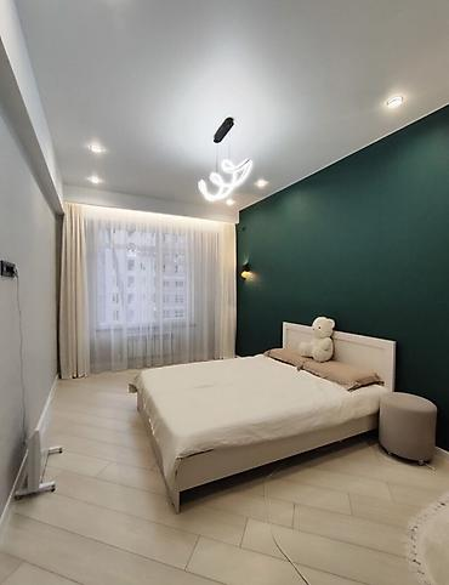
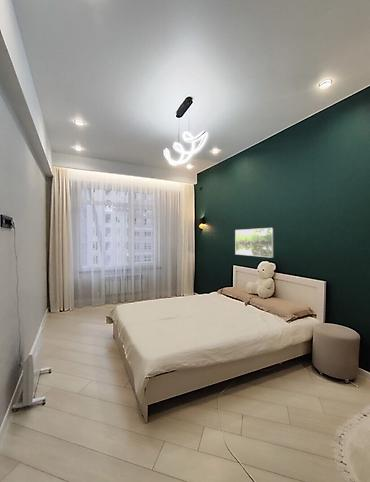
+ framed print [234,227,275,258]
